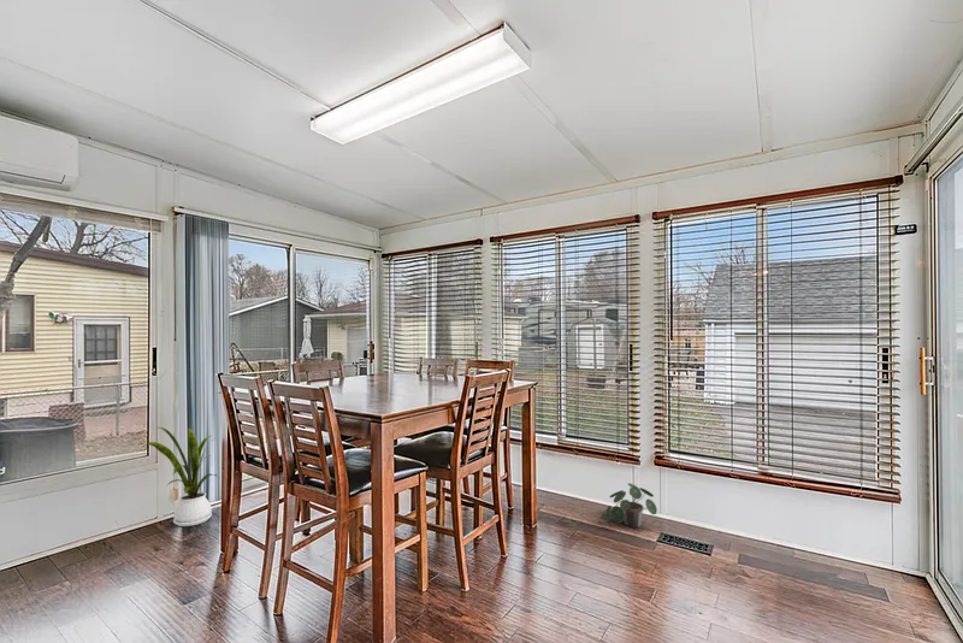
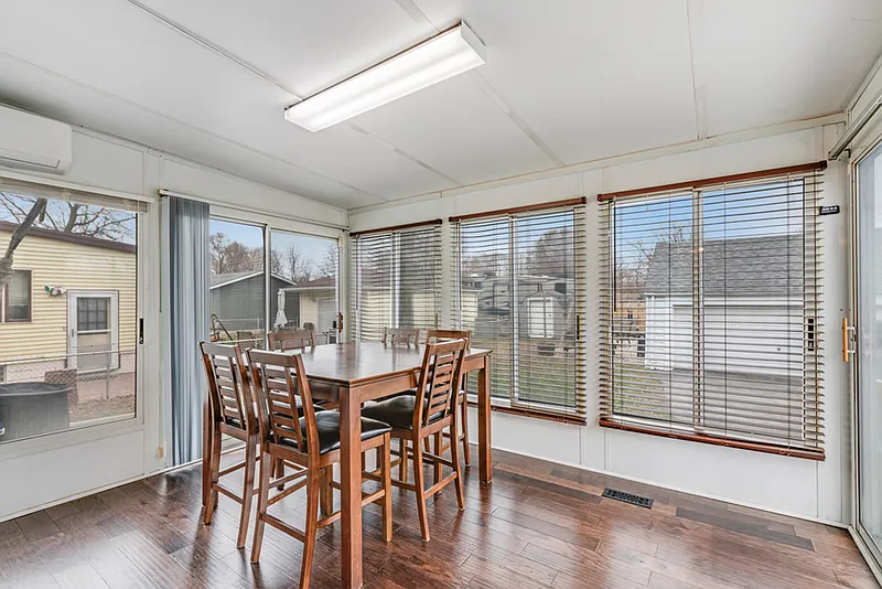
- house plant [147,426,219,527]
- potted plant [604,482,658,529]
